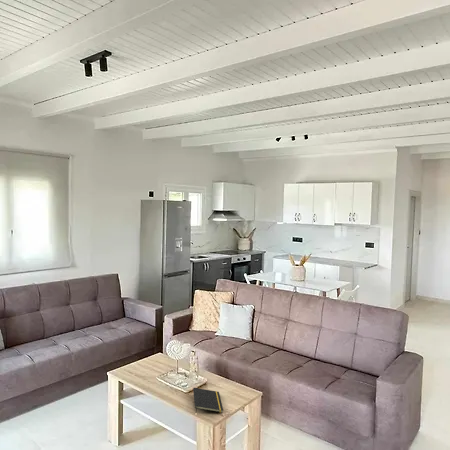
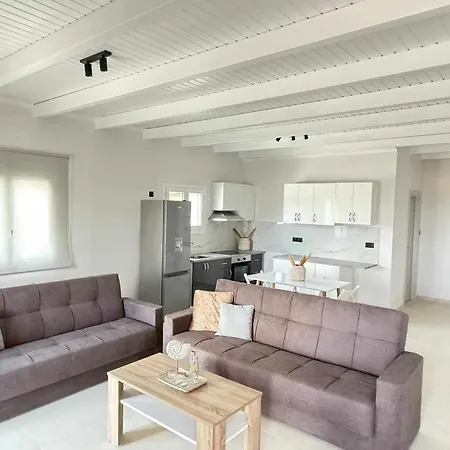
- notepad [192,387,224,414]
